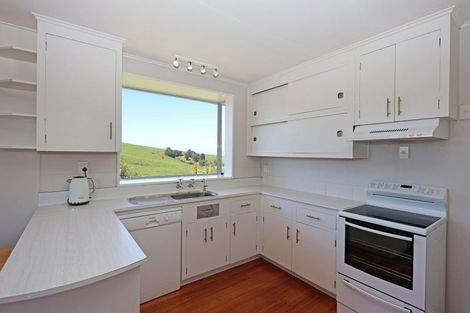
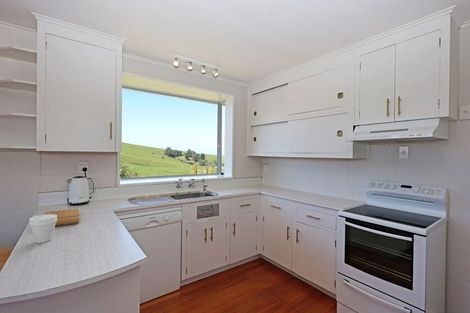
+ cup [28,214,57,244]
+ cutting board [43,208,80,227]
